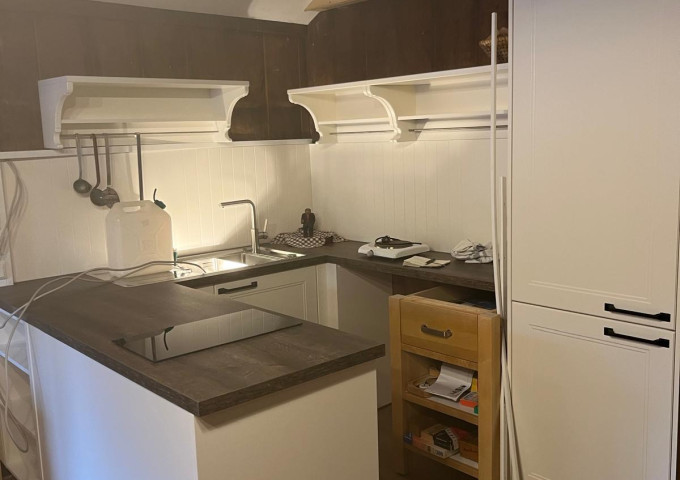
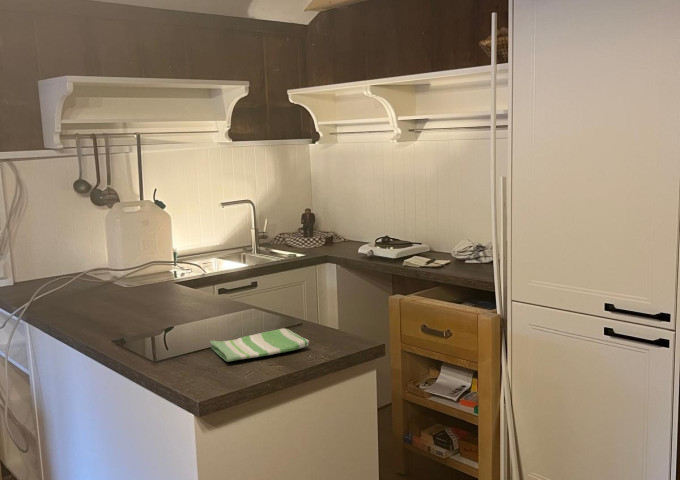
+ dish towel [209,327,310,362]
